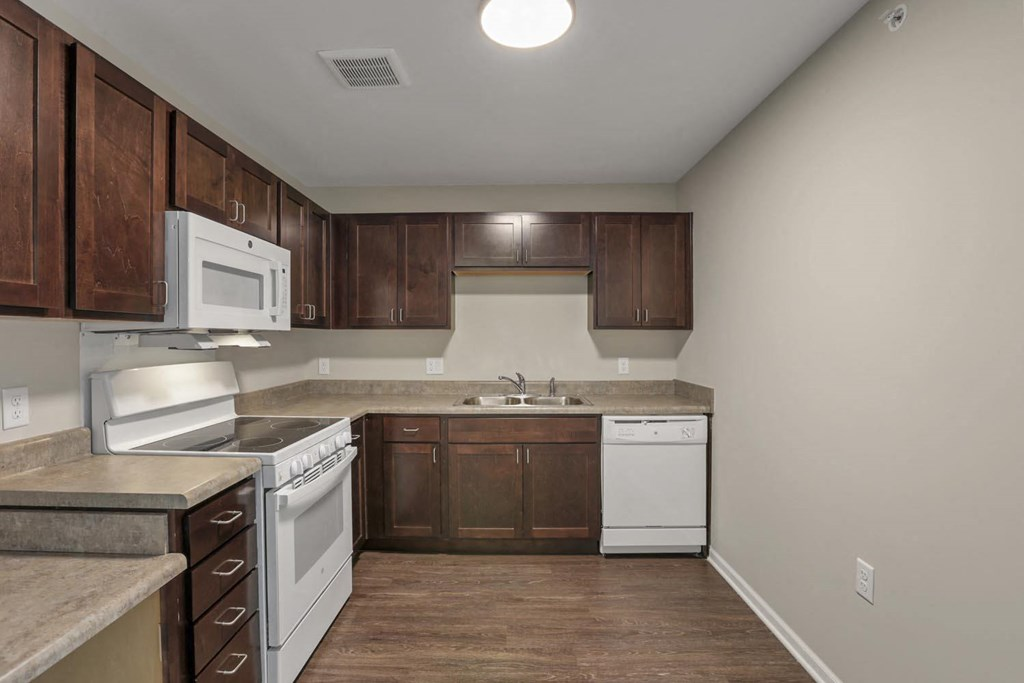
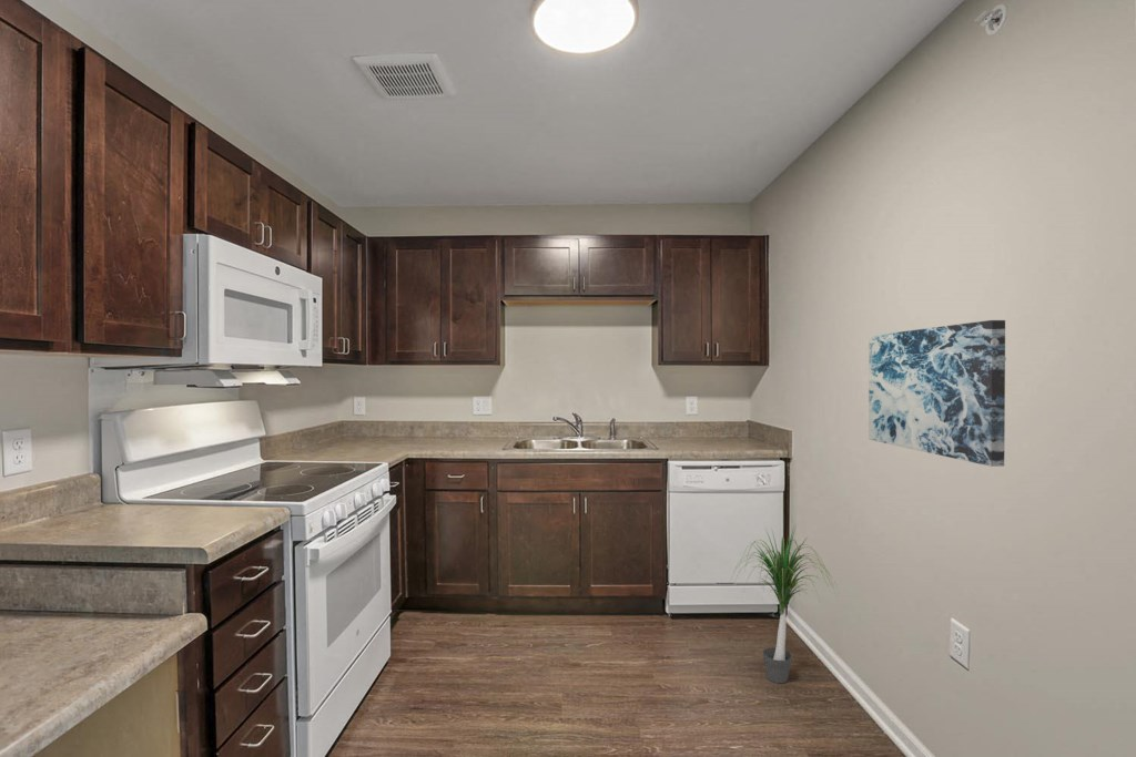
+ wall art [868,319,1007,468]
+ potted plant [730,522,841,684]
